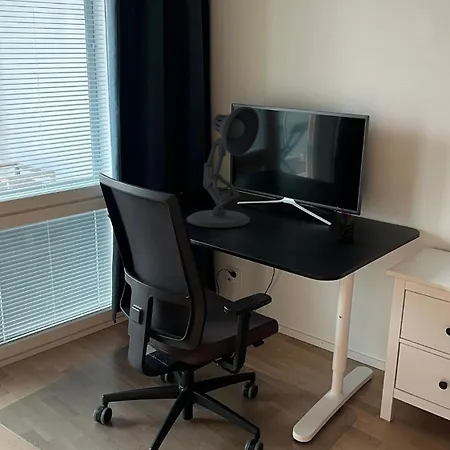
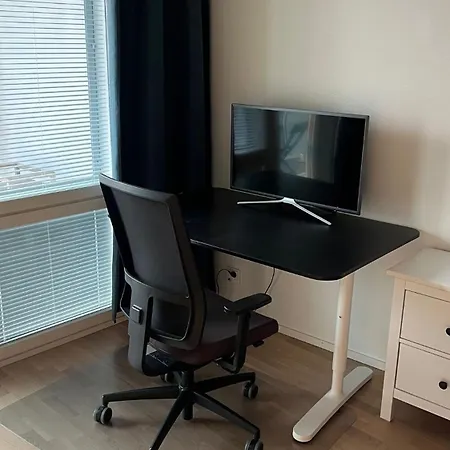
- pen holder [336,208,356,244]
- desk lamp [186,106,260,229]
